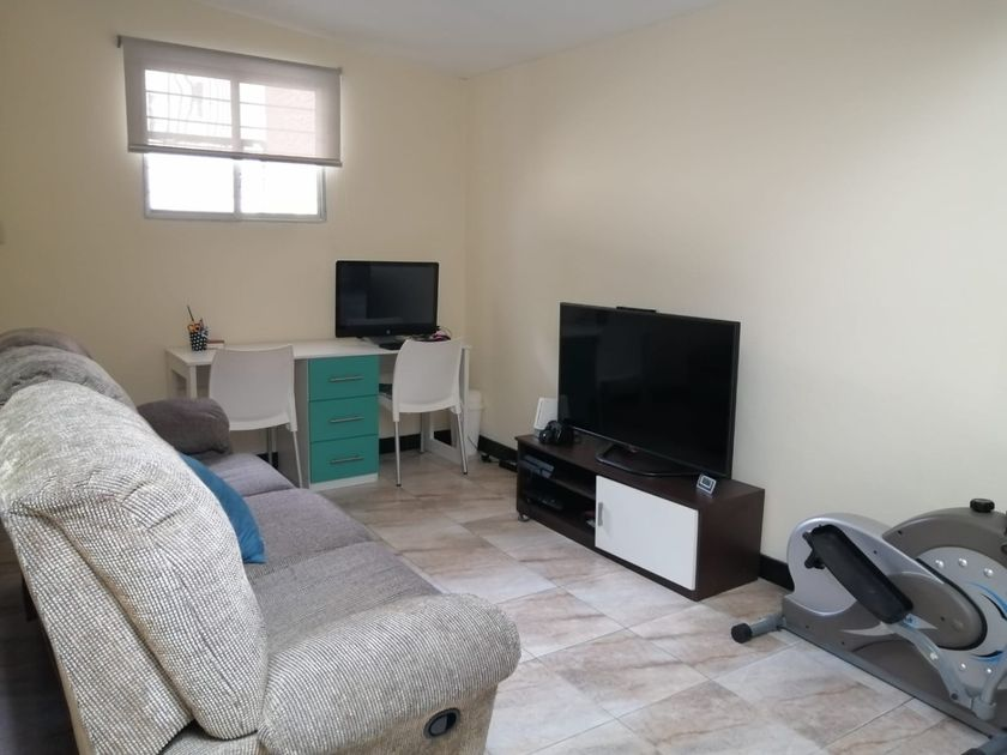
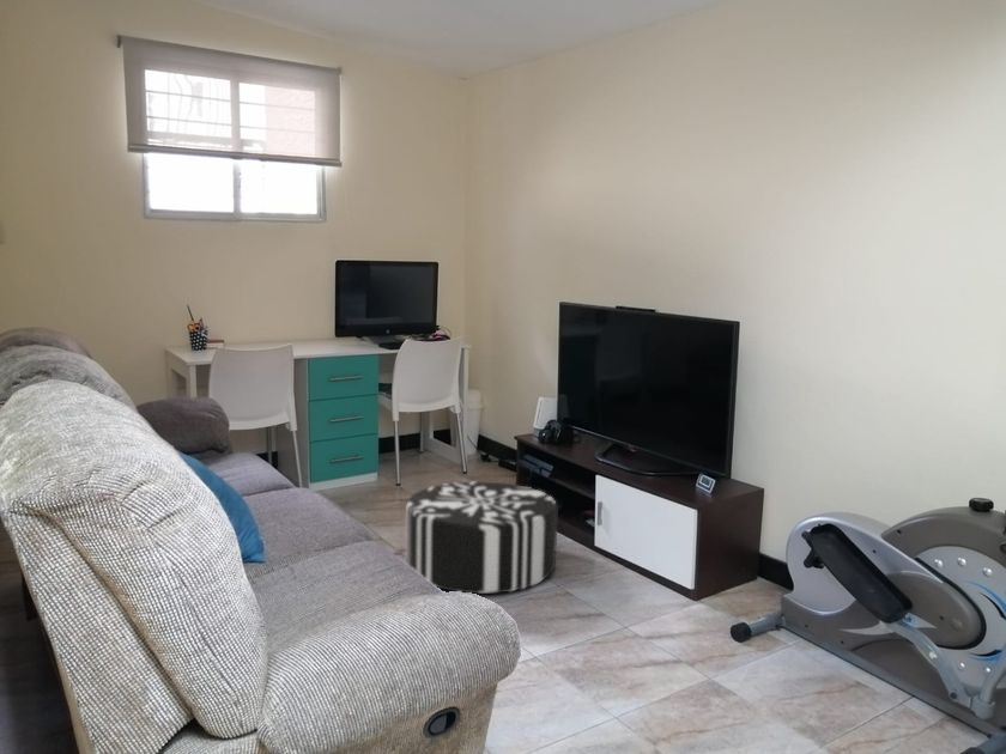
+ pouf [405,481,558,595]
